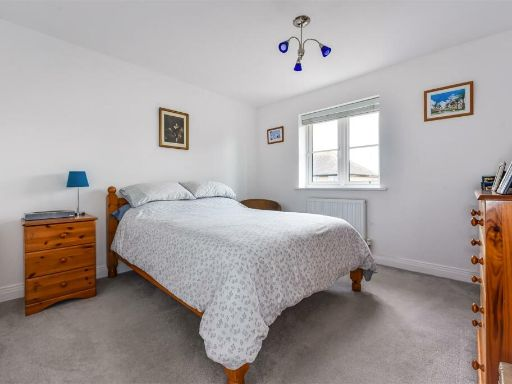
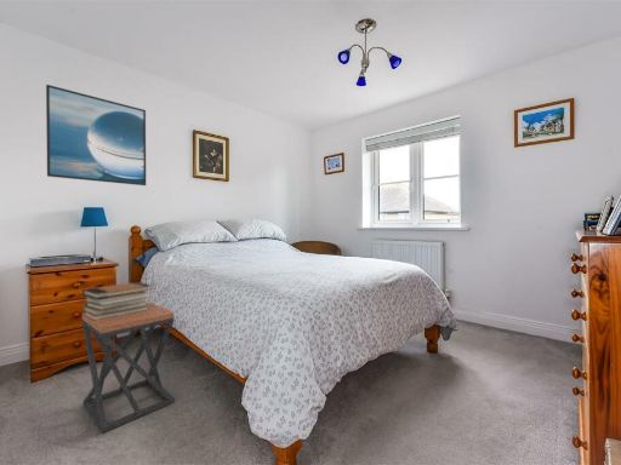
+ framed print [45,84,147,186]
+ stool [81,302,176,434]
+ book stack [81,281,153,321]
